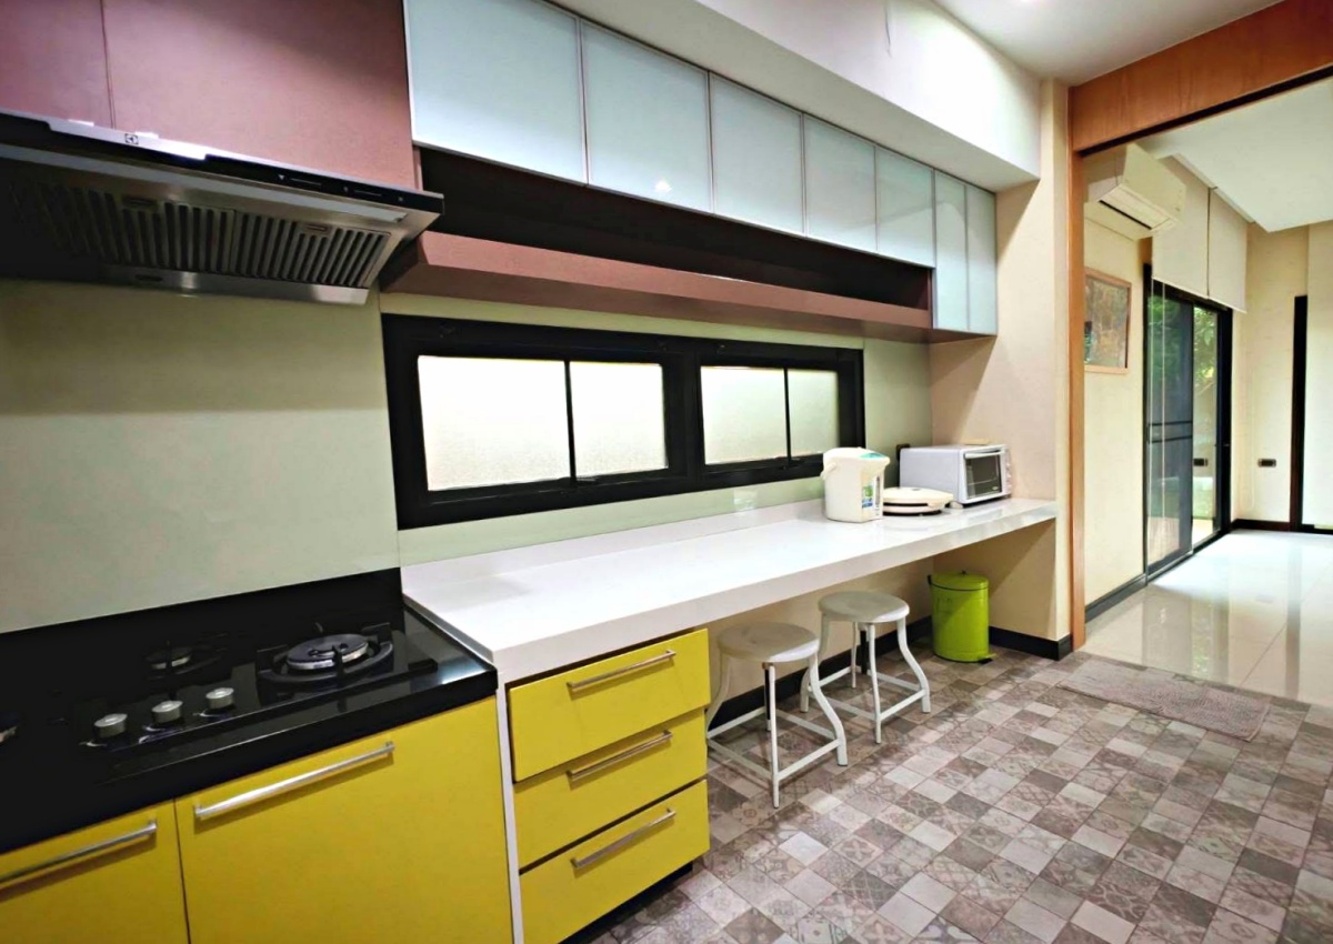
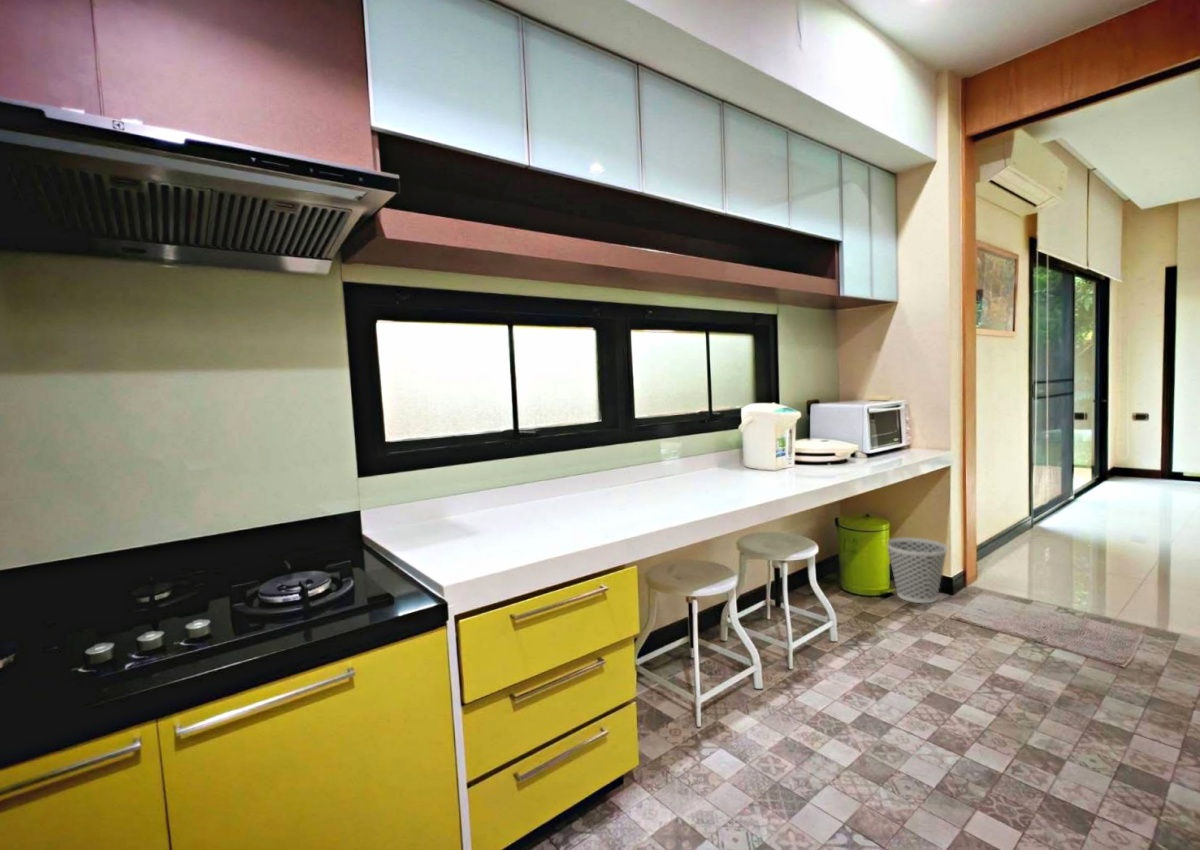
+ wastebasket [887,537,949,604]
